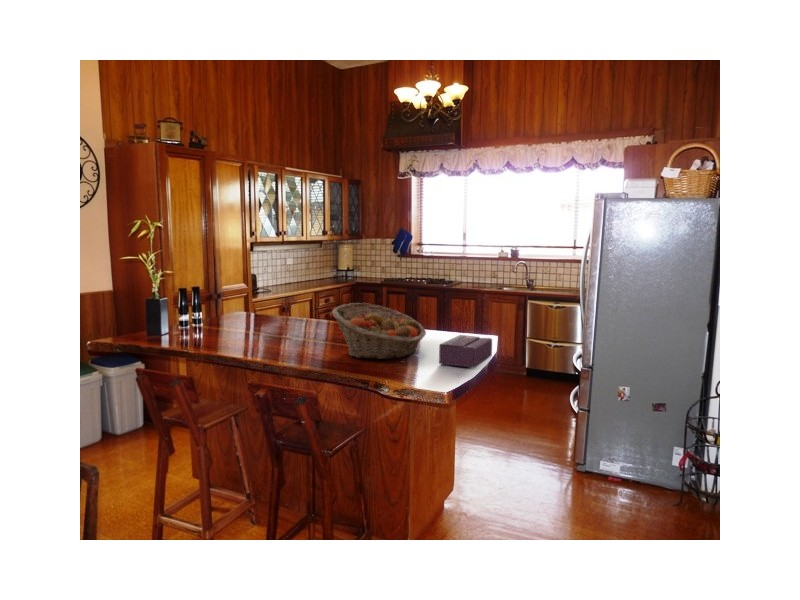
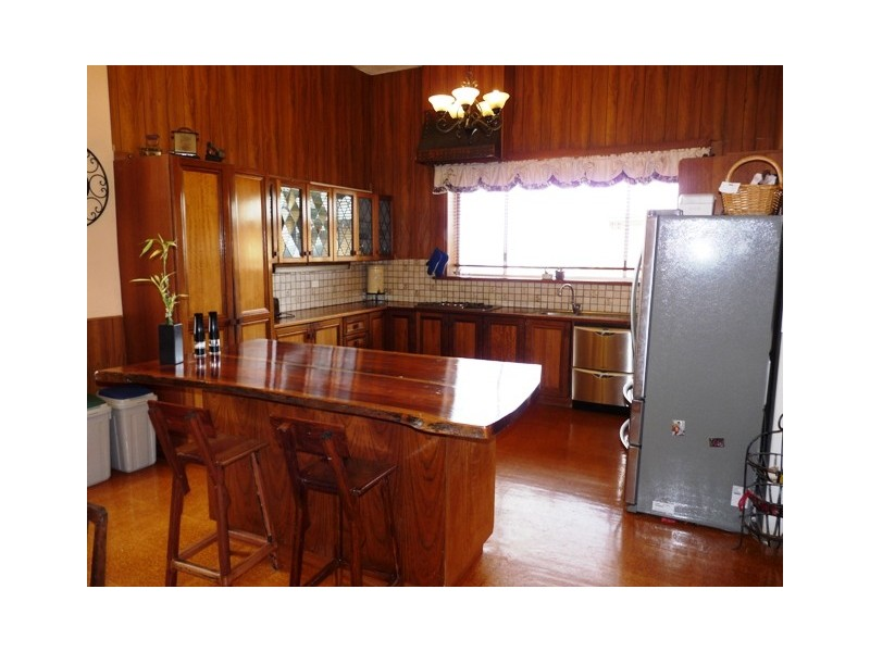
- tissue box [438,334,493,369]
- fruit basket [331,302,427,360]
